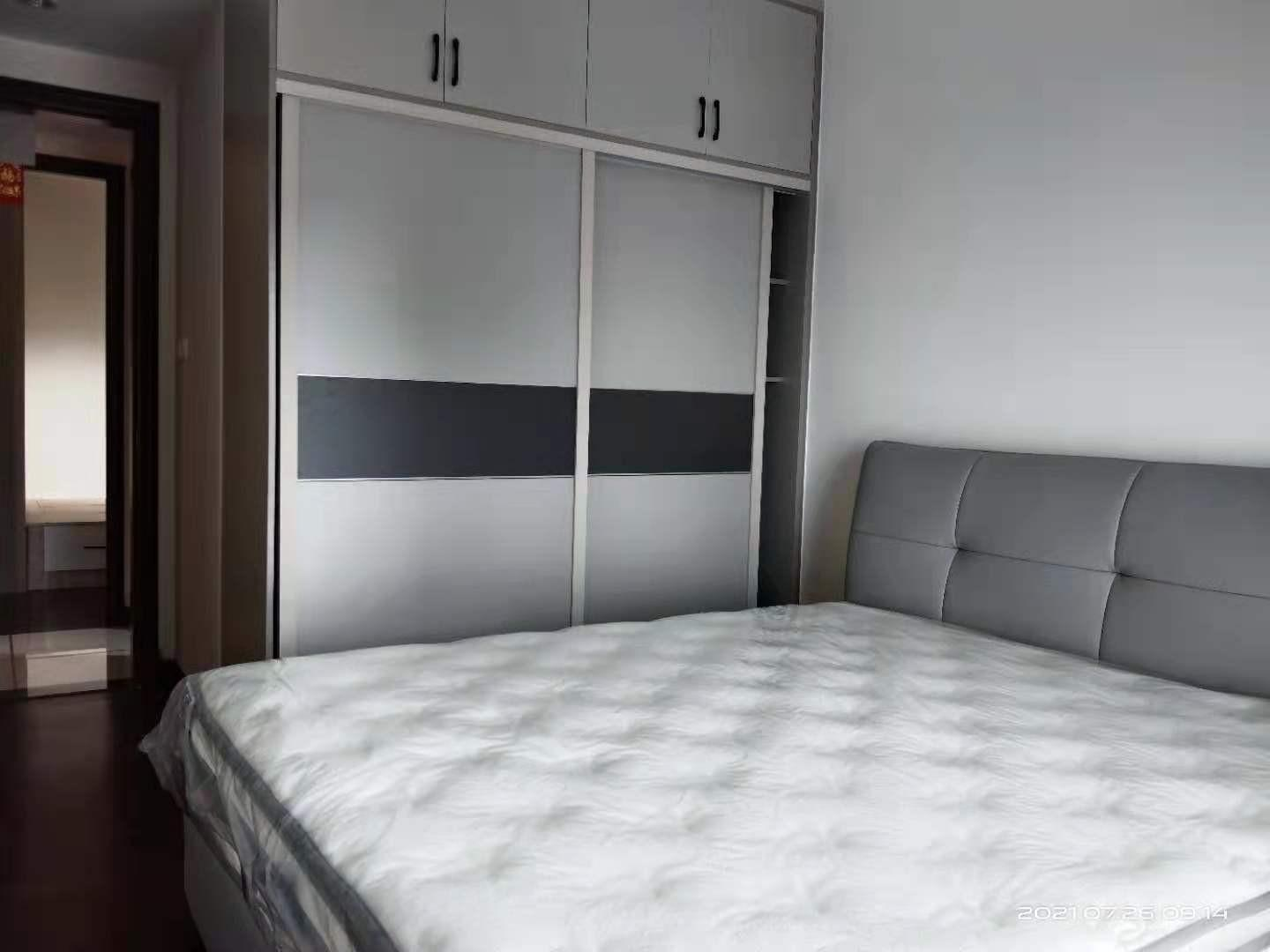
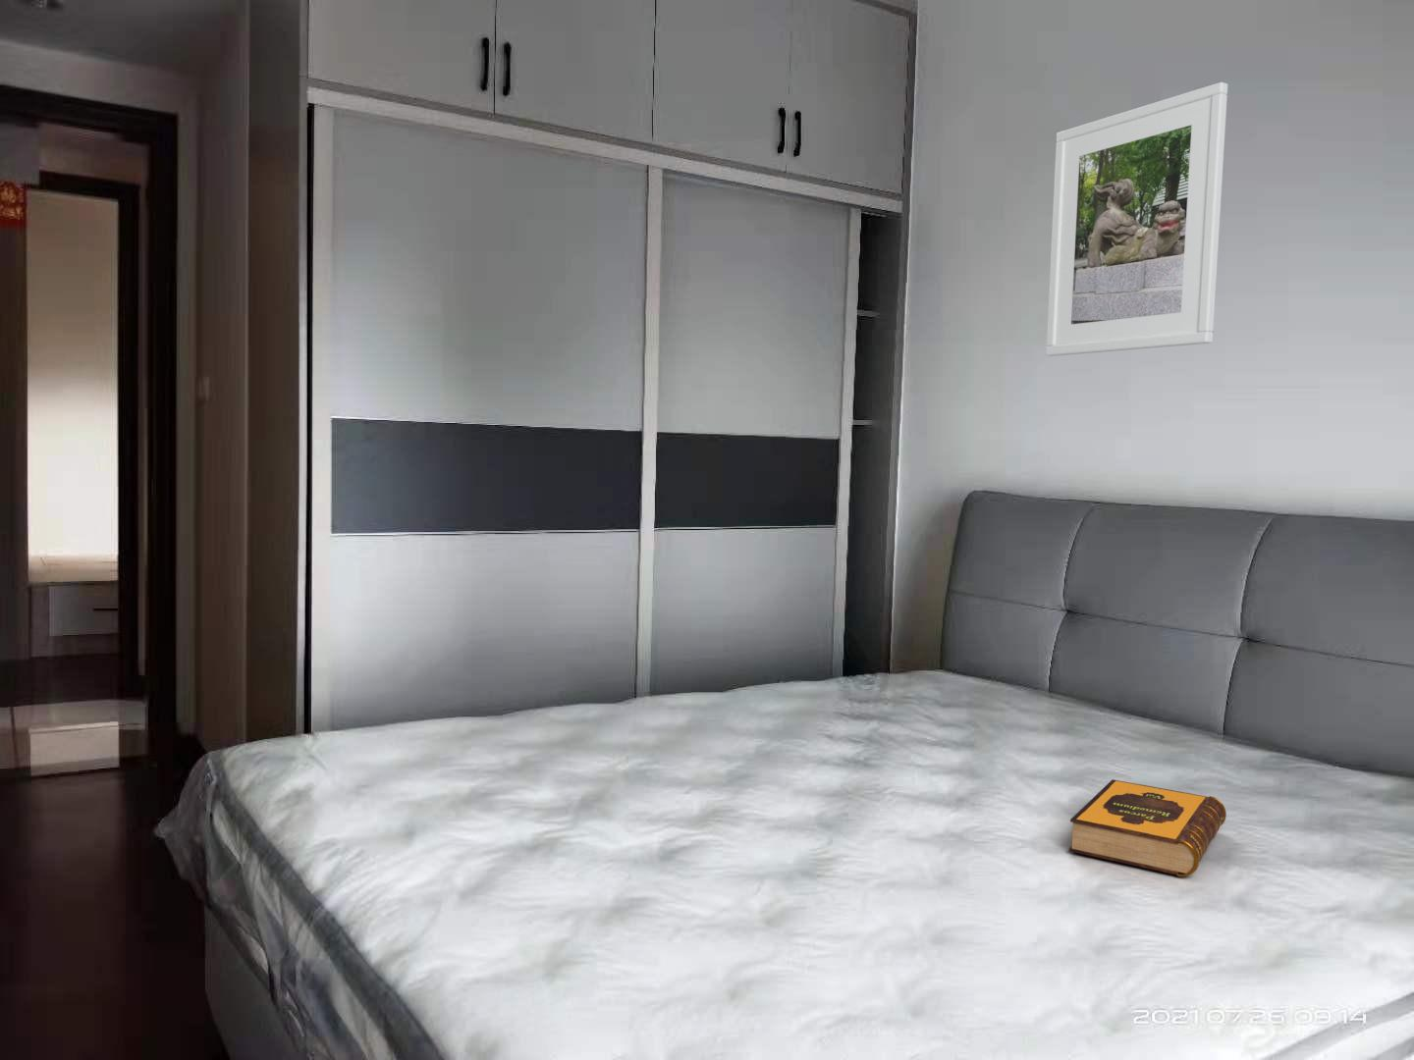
+ hardback book [1068,778,1227,877]
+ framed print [1044,81,1228,357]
